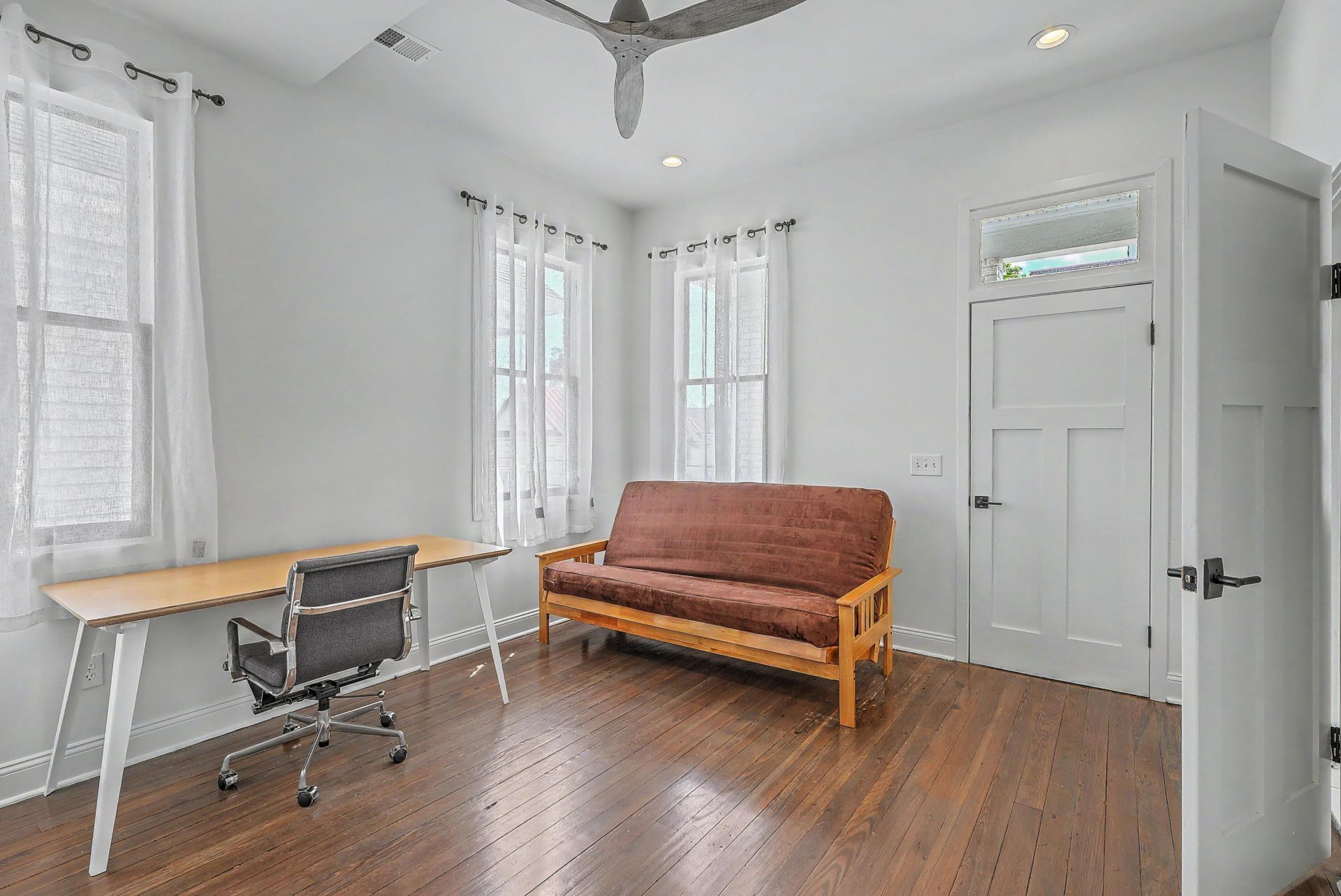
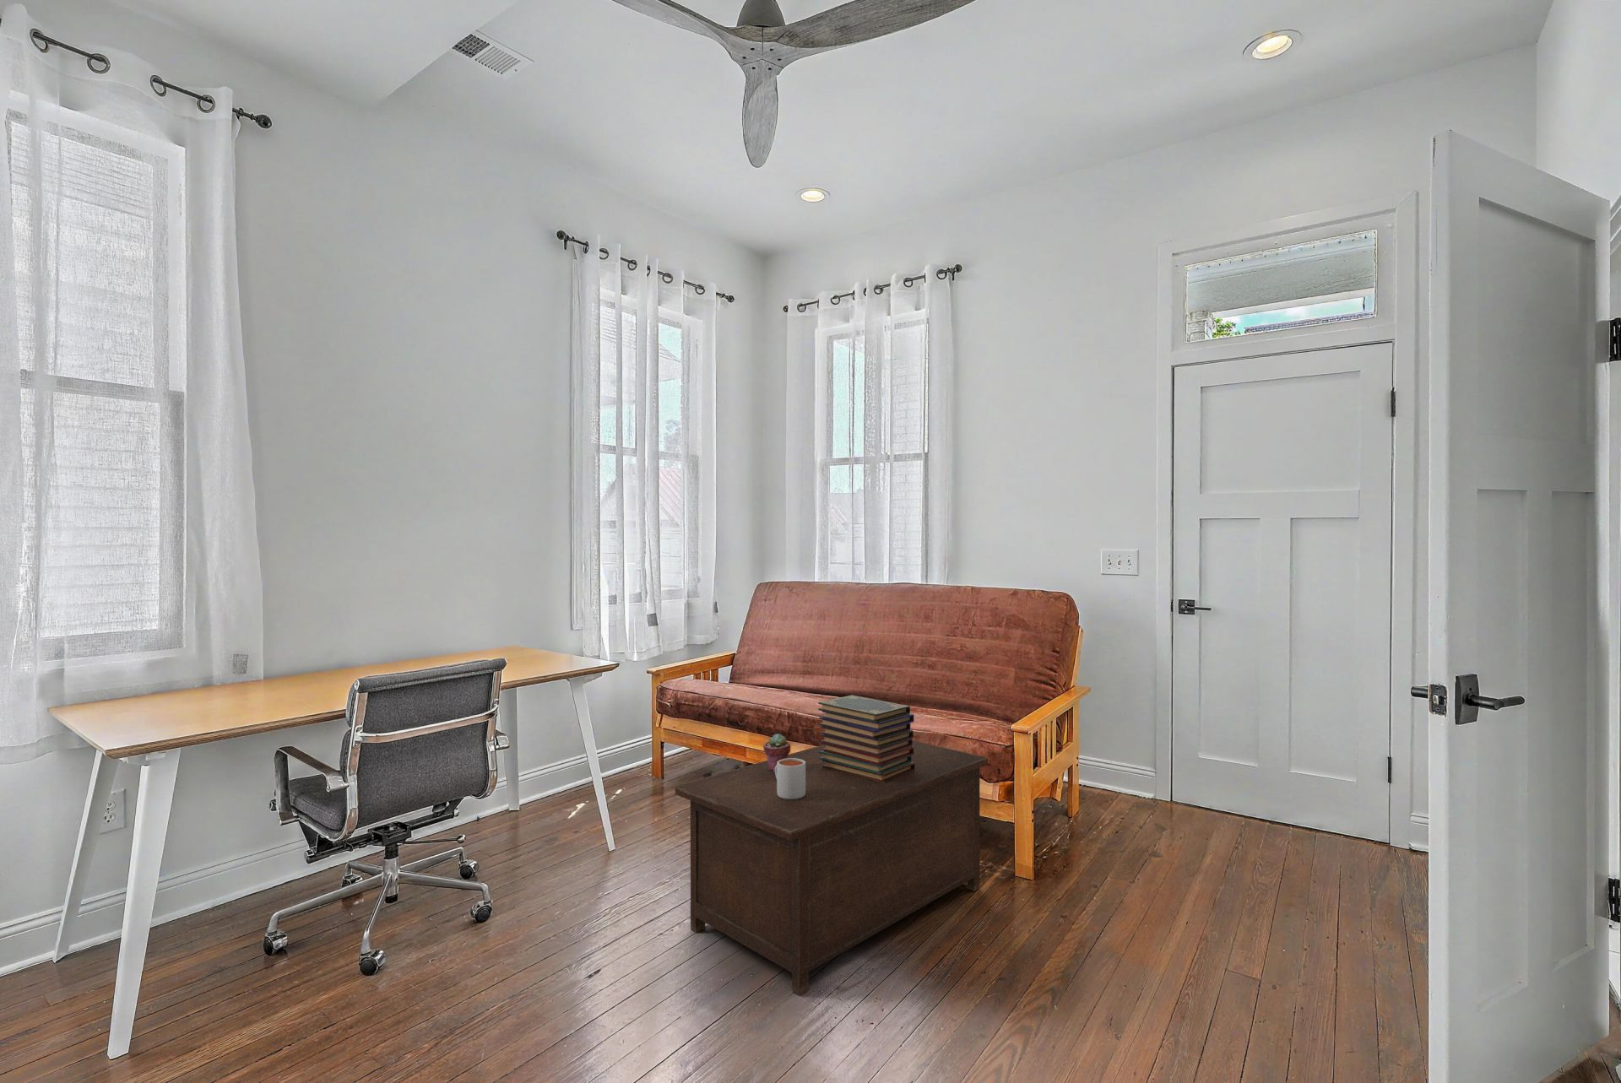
+ cabinet [673,740,989,995]
+ potted succulent [763,732,791,771]
+ book stack [817,694,915,783]
+ mug [775,758,805,799]
